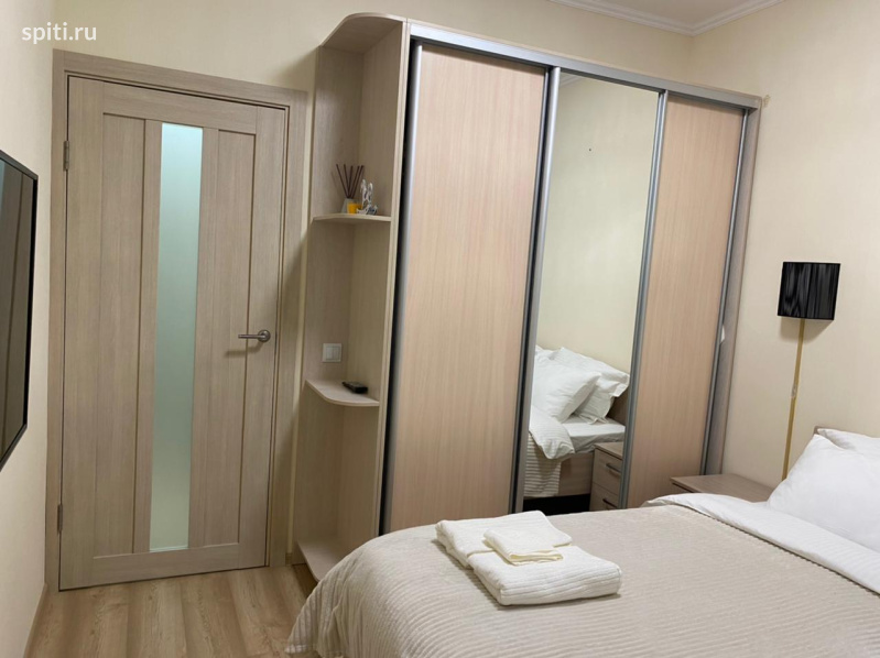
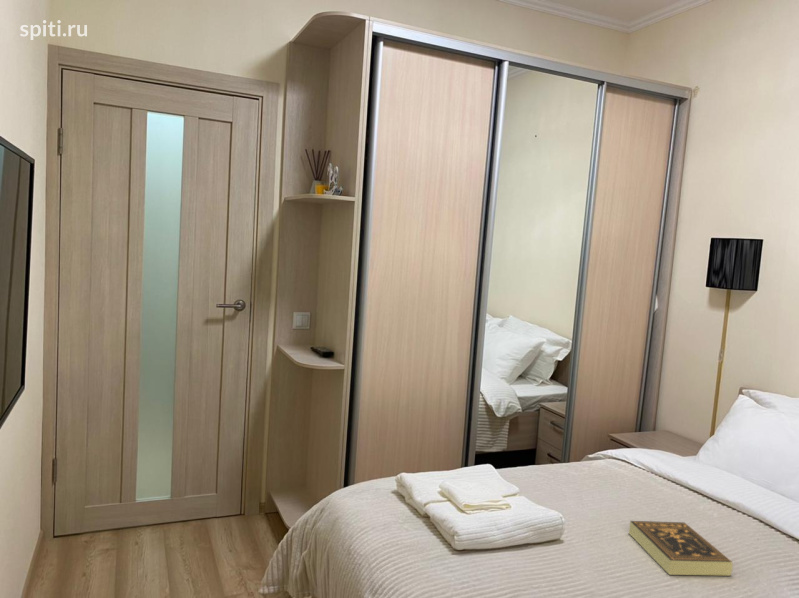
+ book [628,520,734,577]
